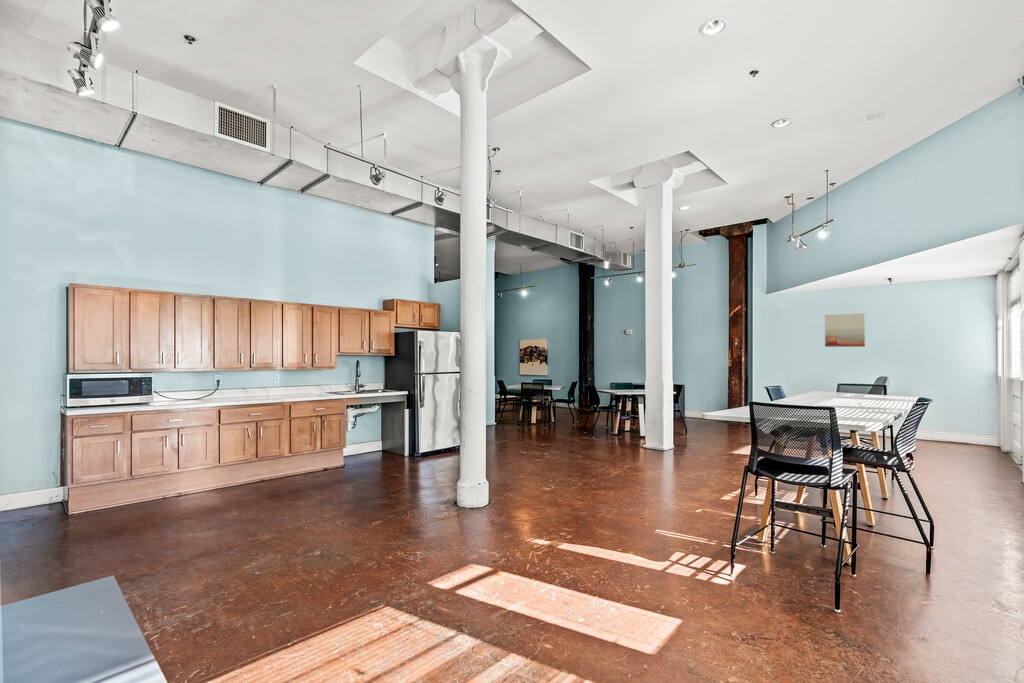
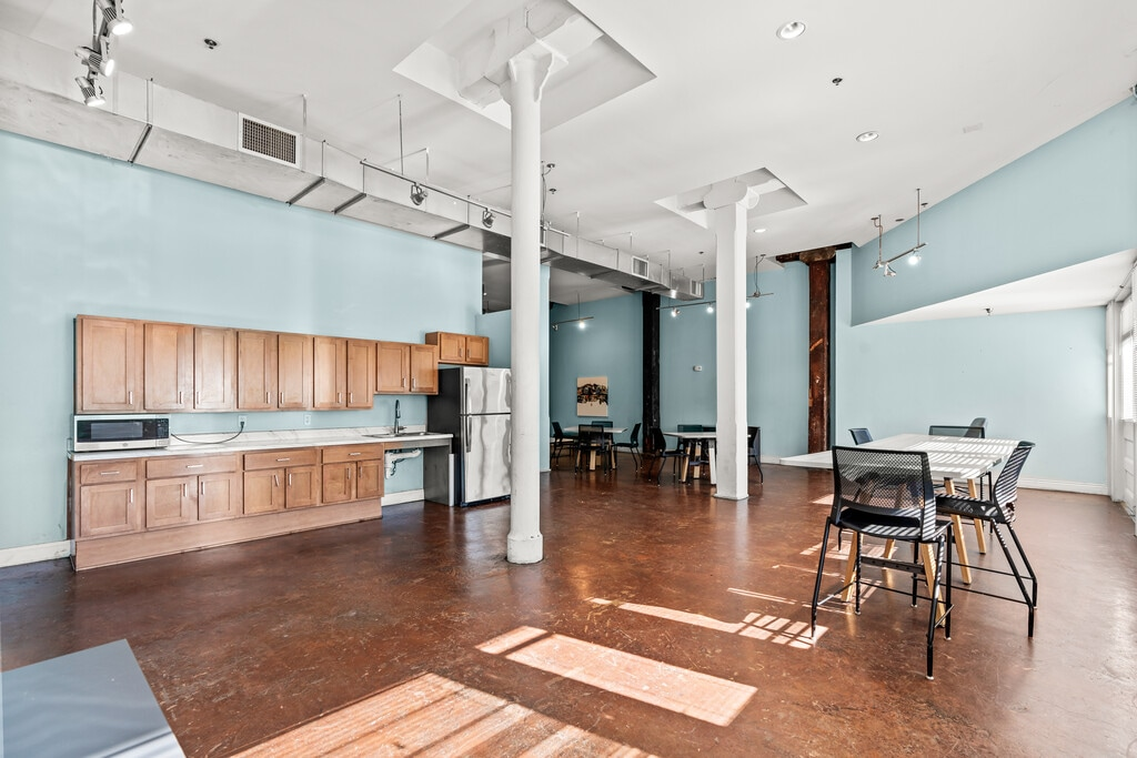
- wall art [824,312,866,348]
